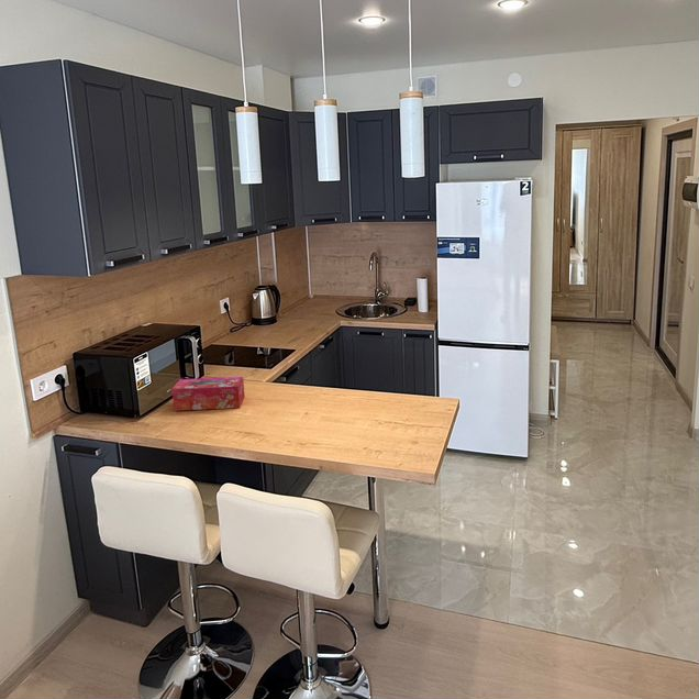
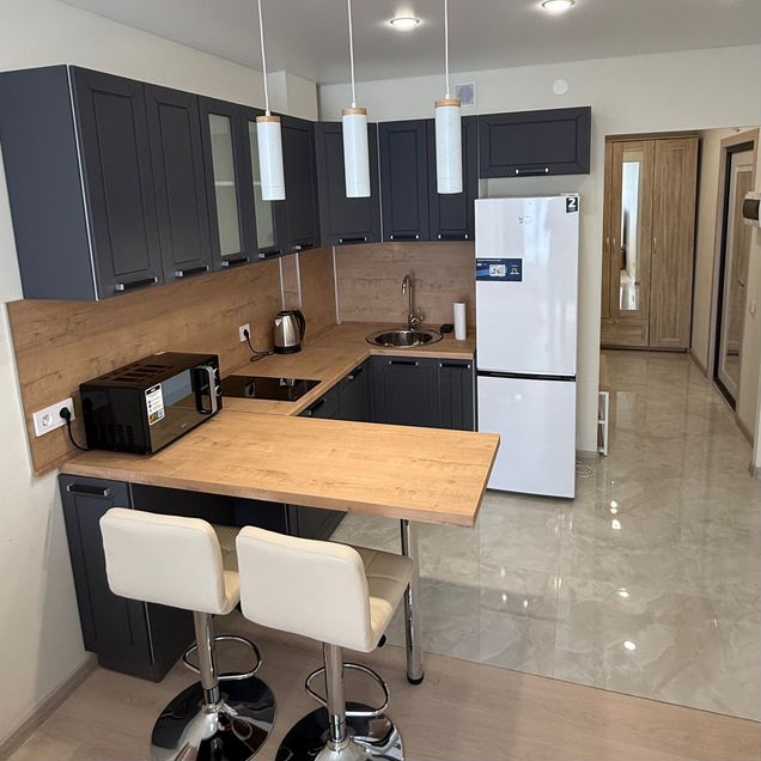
- tissue box [171,376,246,412]
